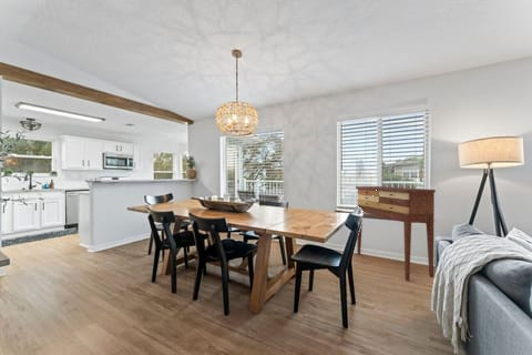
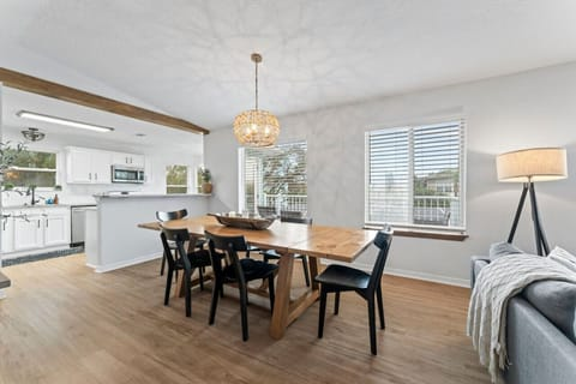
- console table [355,185,437,282]
